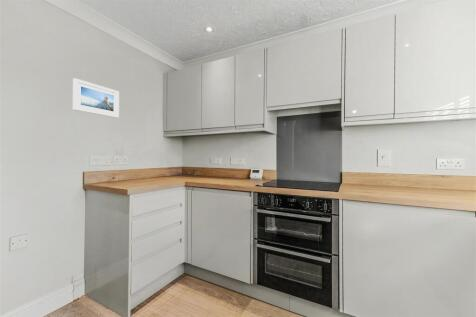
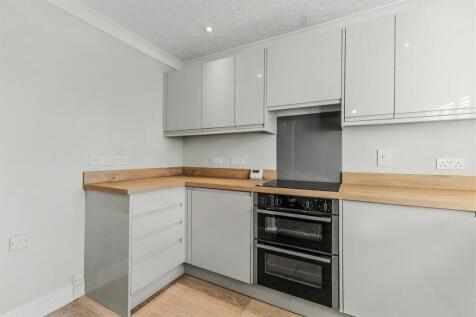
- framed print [72,77,120,119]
